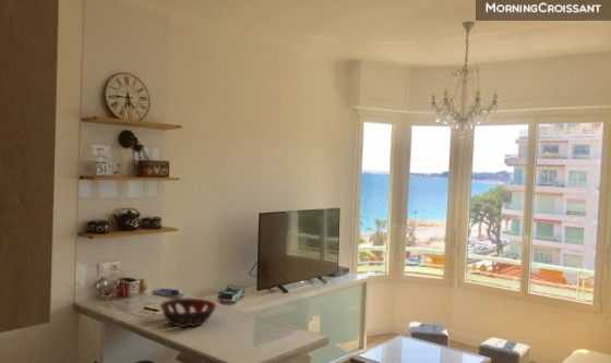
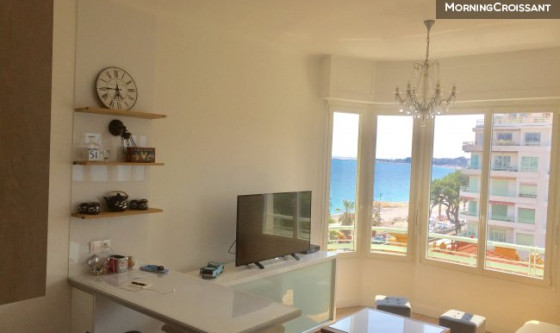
- decorative bowl [159,298,217,328]
